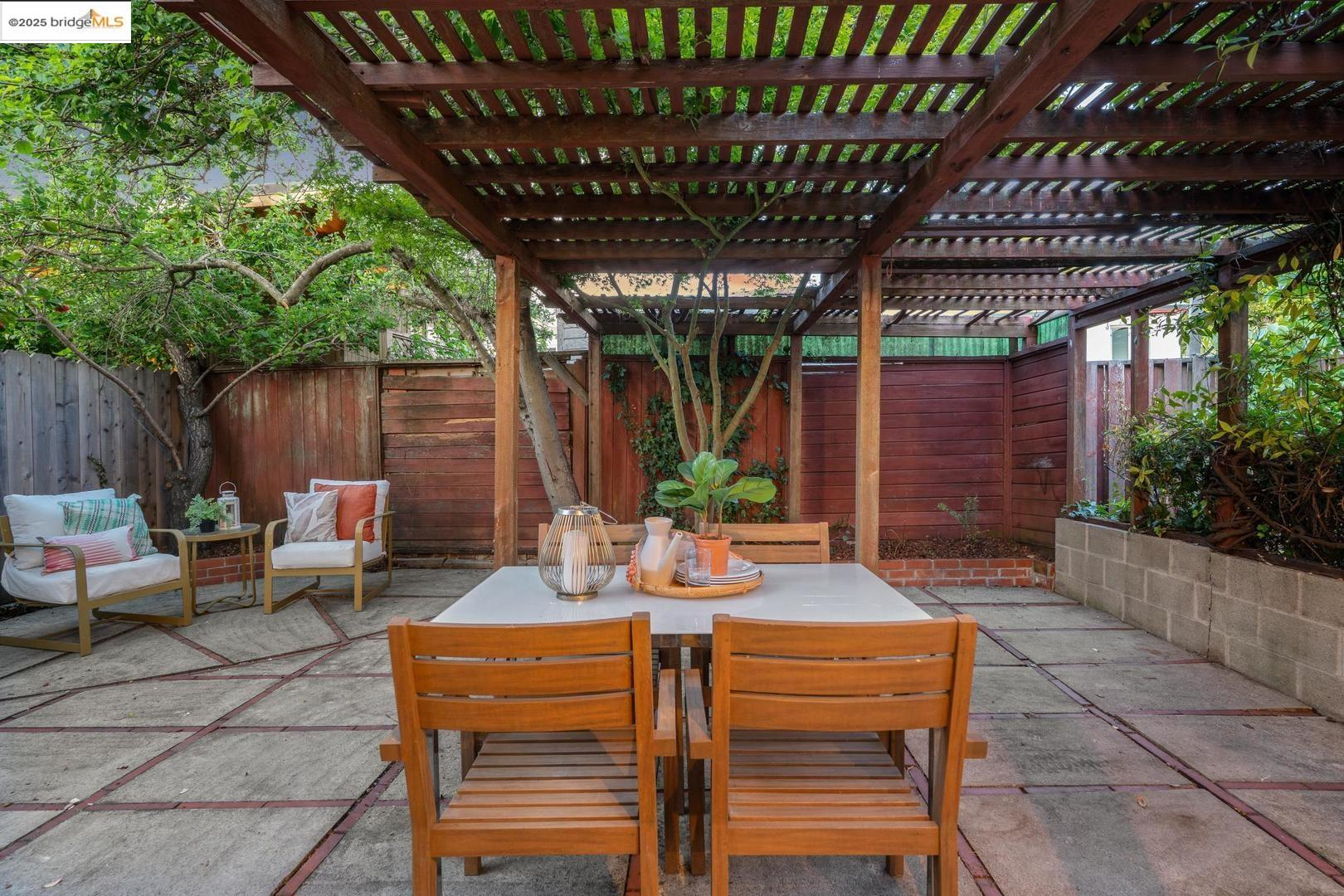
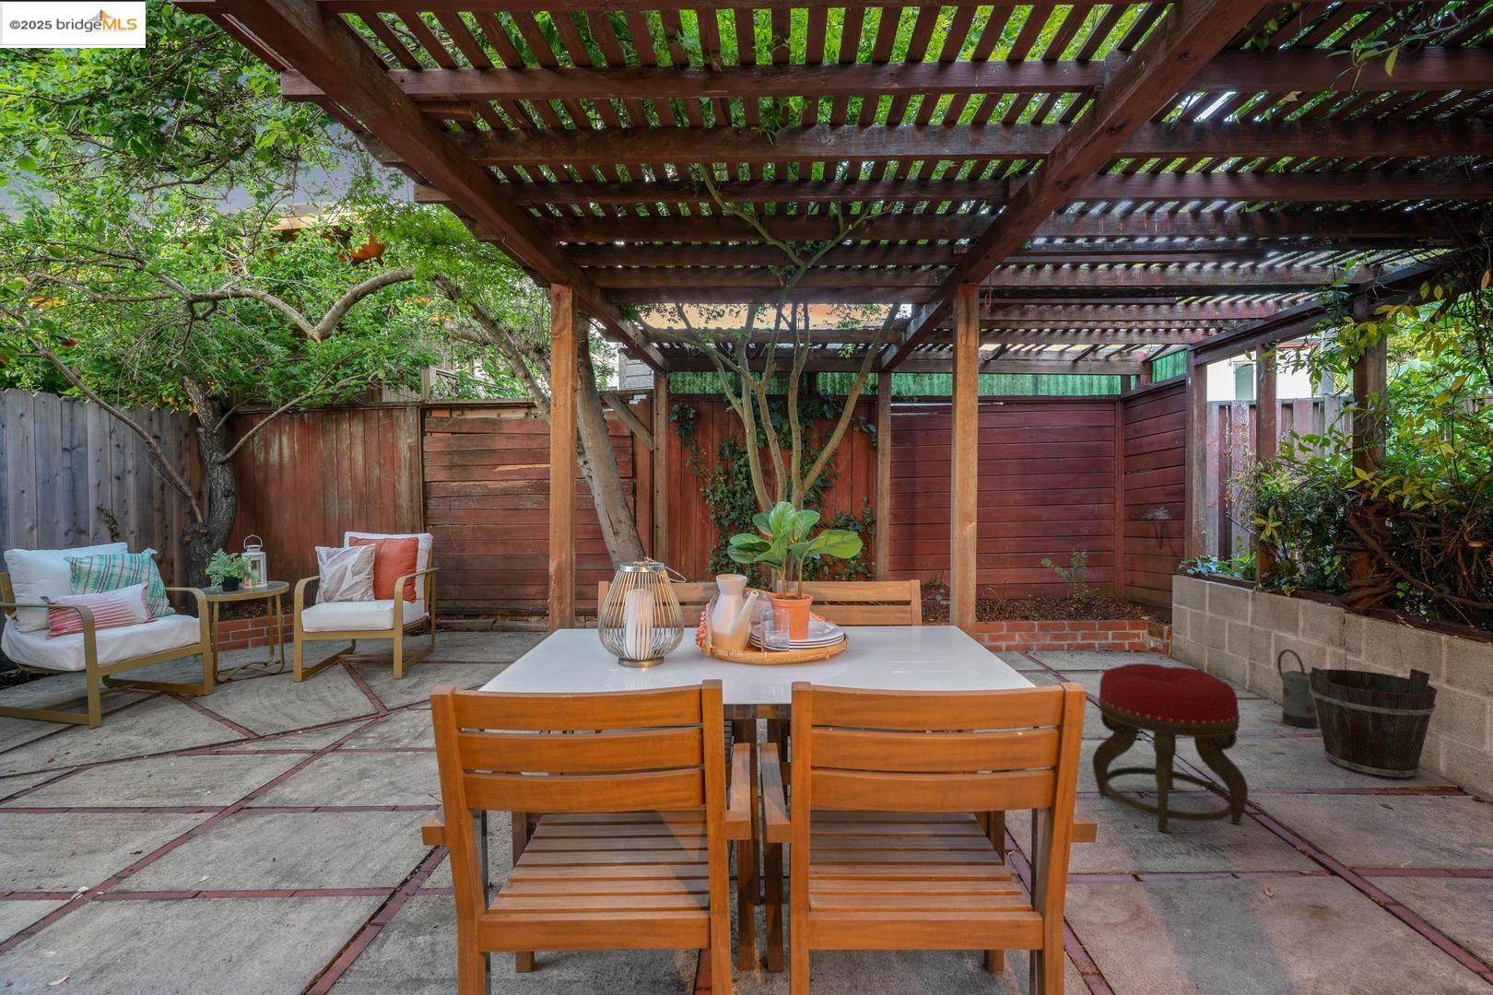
+ bucket [1309,666,1437,782]
+ stool [1091,663,1249,833]
+ watering can [1276,647,1319,728]
